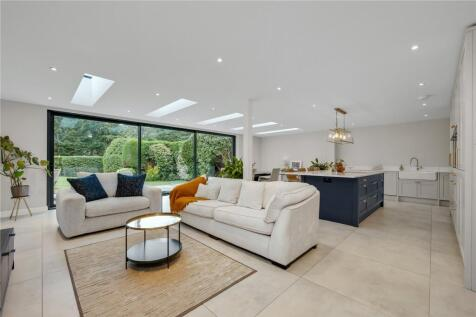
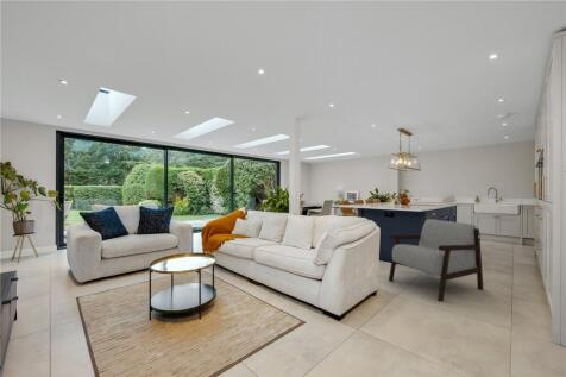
+ armchair [388,218,485,303]
